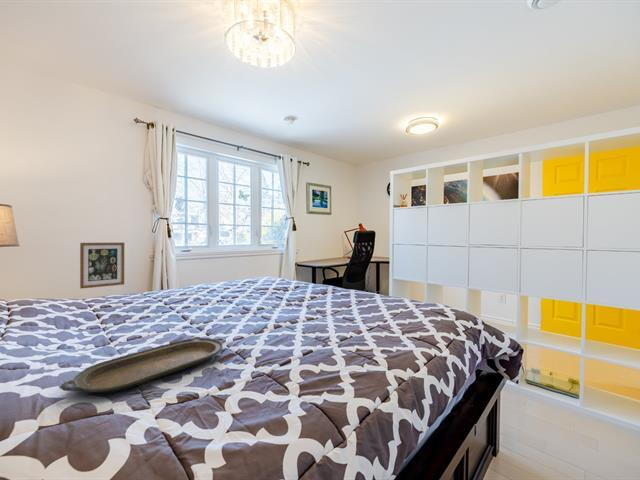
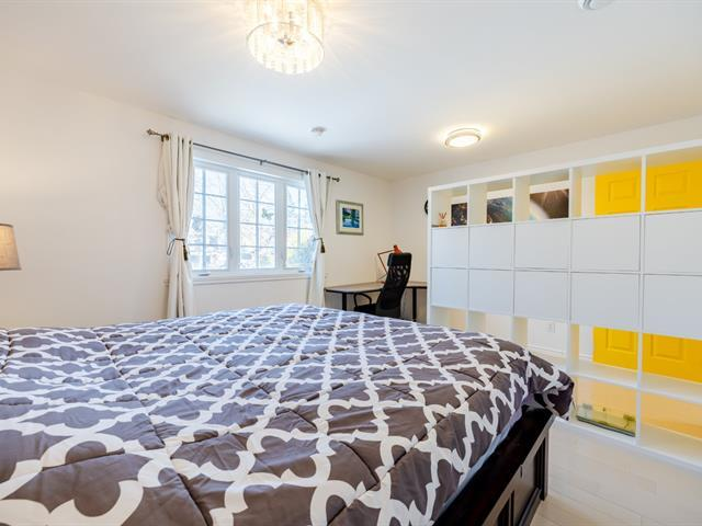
- wall art [79,242,125,290]
- serving tray [60,336,227,394]
